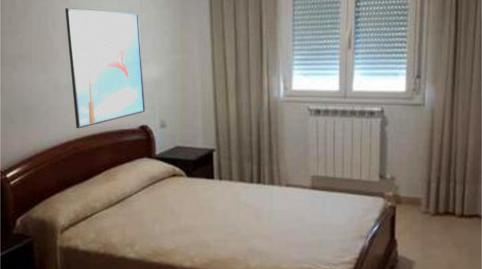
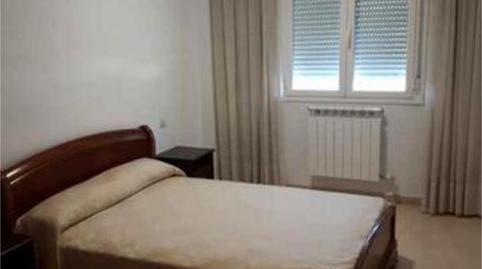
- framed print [64,7,146,129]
